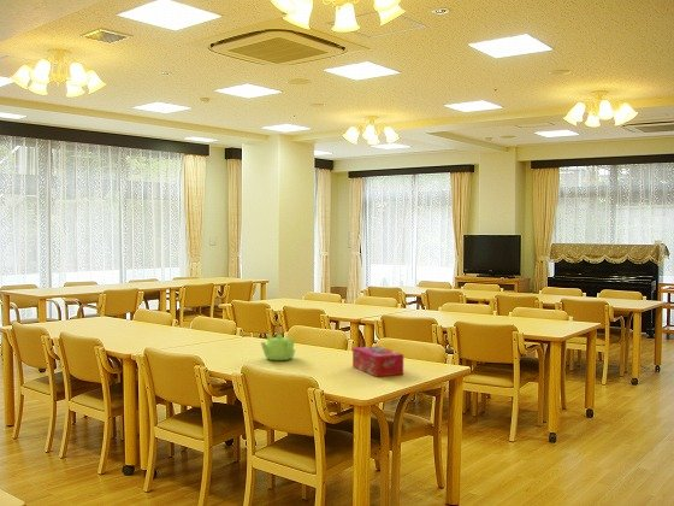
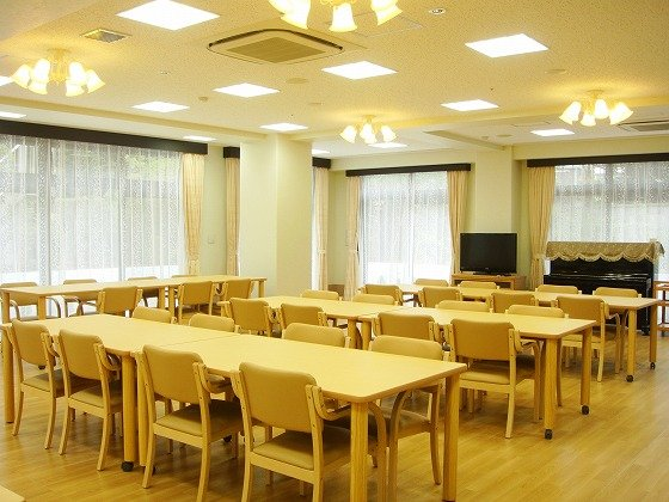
- tissue box [351,345,404,378]
- teapot [260,333,296,361]
